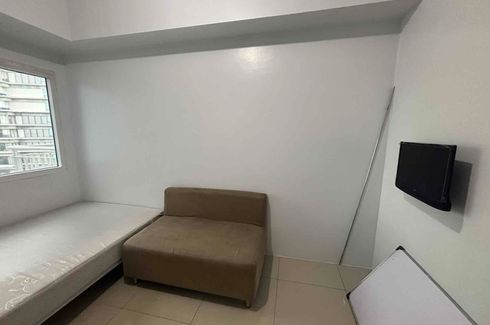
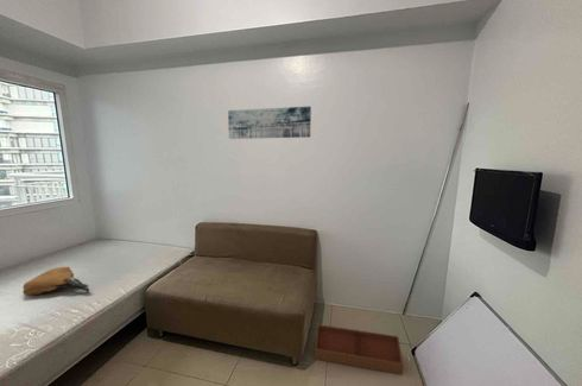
+ storage bin [314,323,404,375]
+ tote bag [21,266,90,297]
+ wall art [227,106,312,140]
